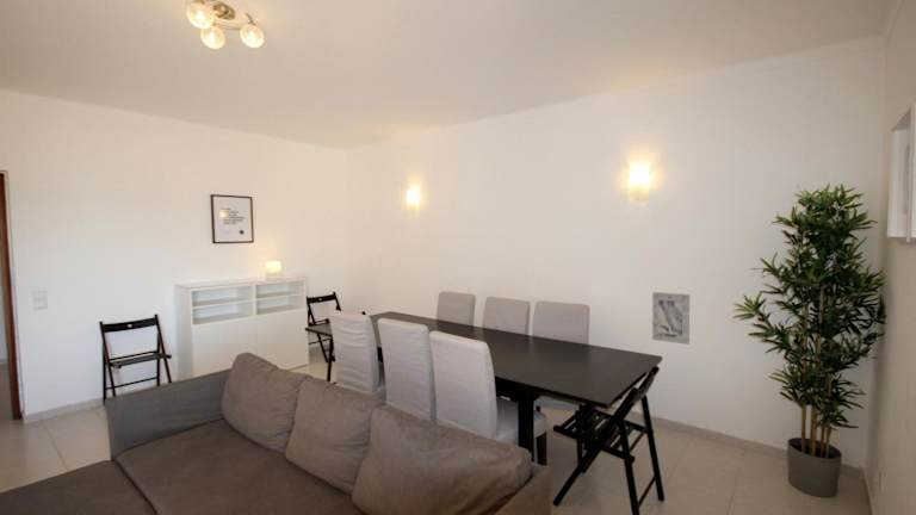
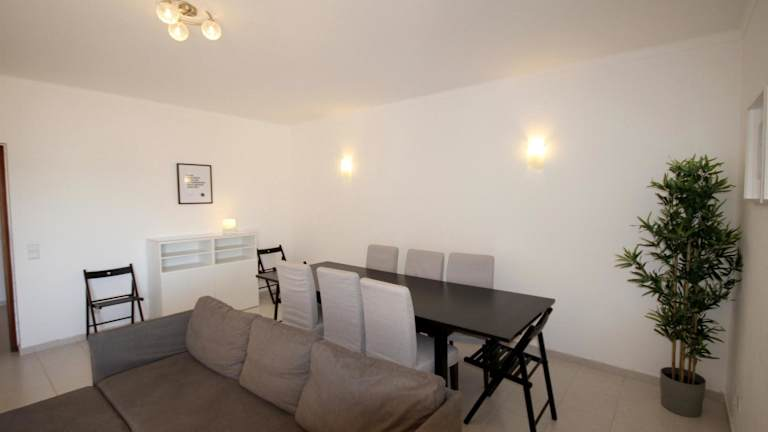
- wall art [651,291,691,346]
